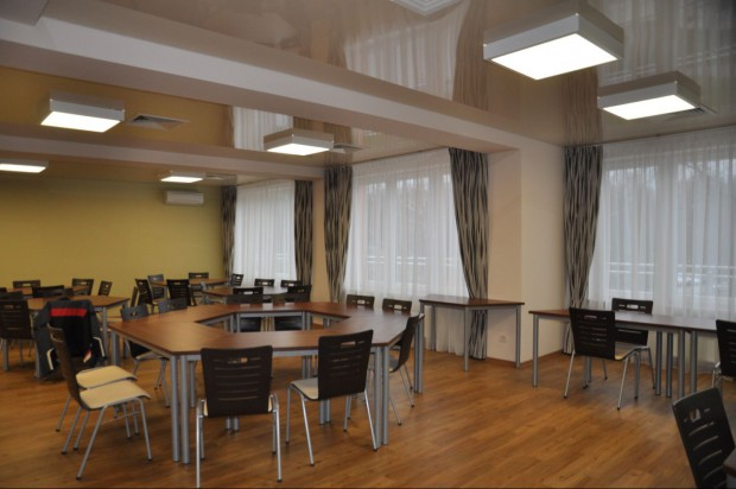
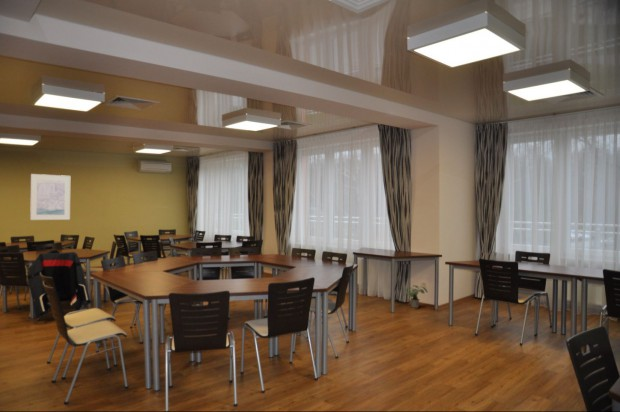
+ potted plant [403,284,429,309]
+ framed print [29,173,71,221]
